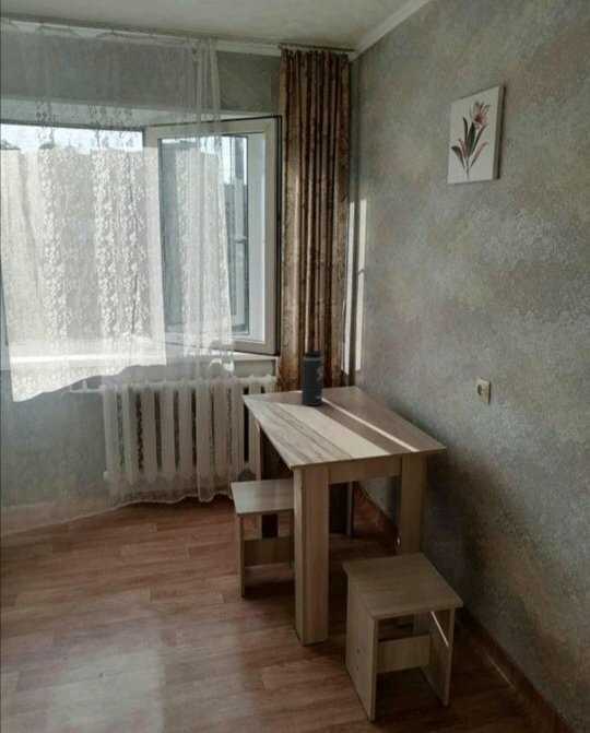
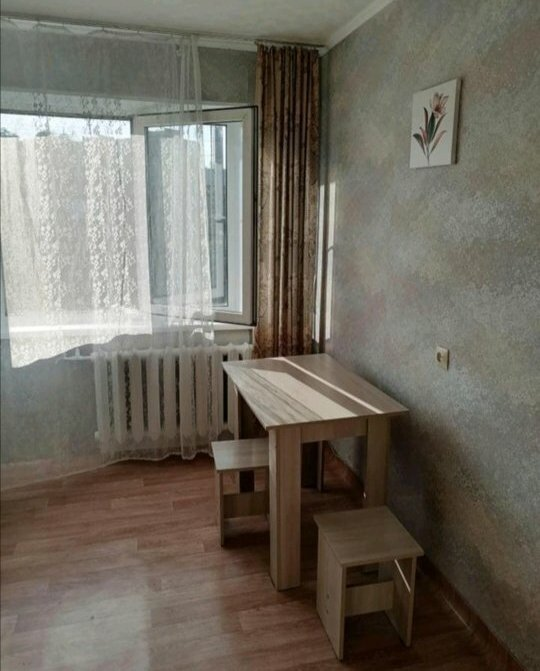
- thermos bottle [300,341,324,406]
